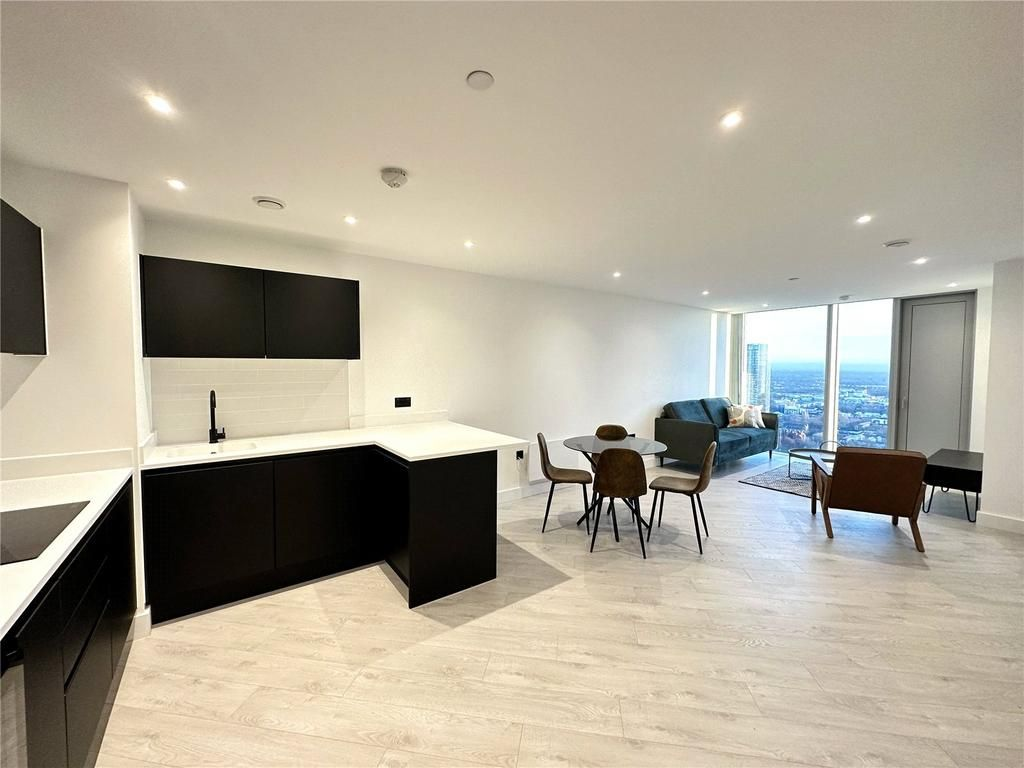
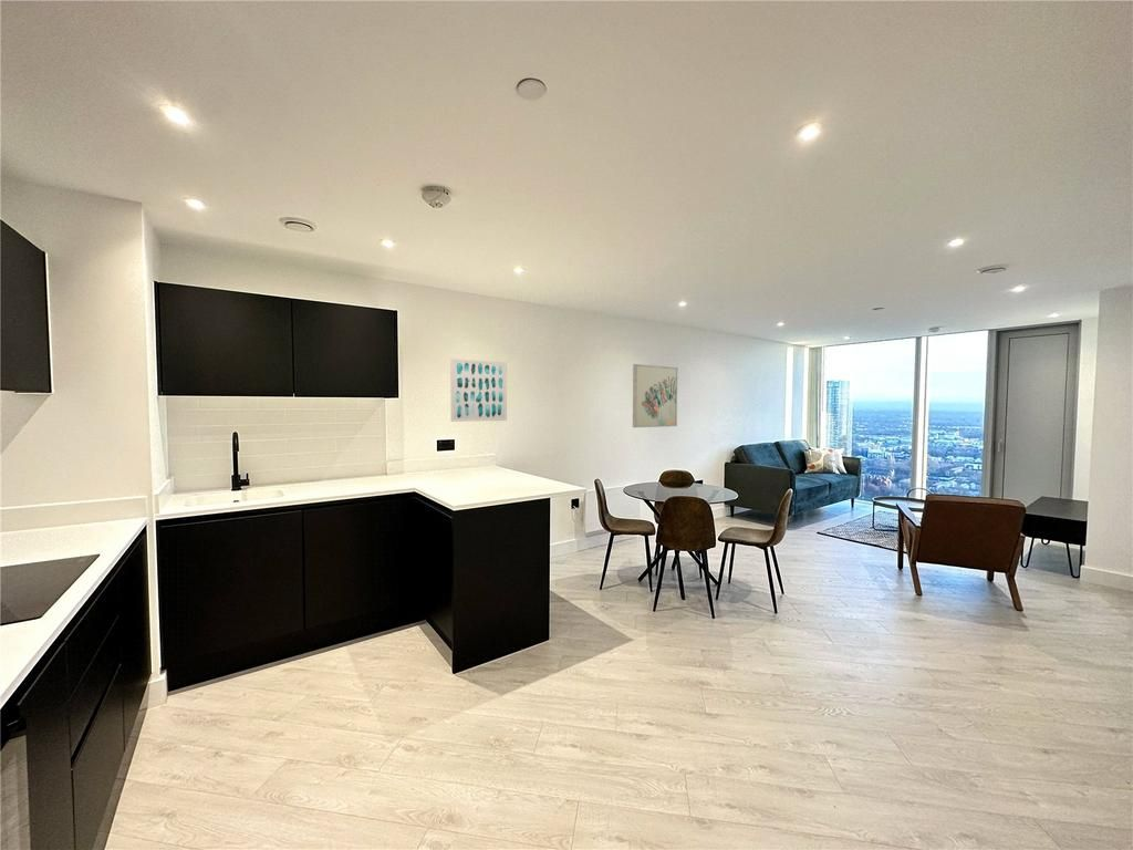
+ wall art [632,363,678,428]
+ wall art [449,357,508,423]
